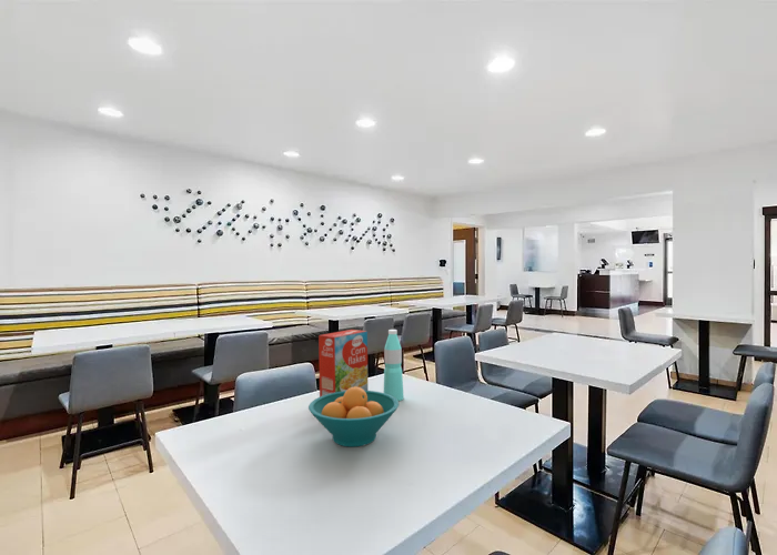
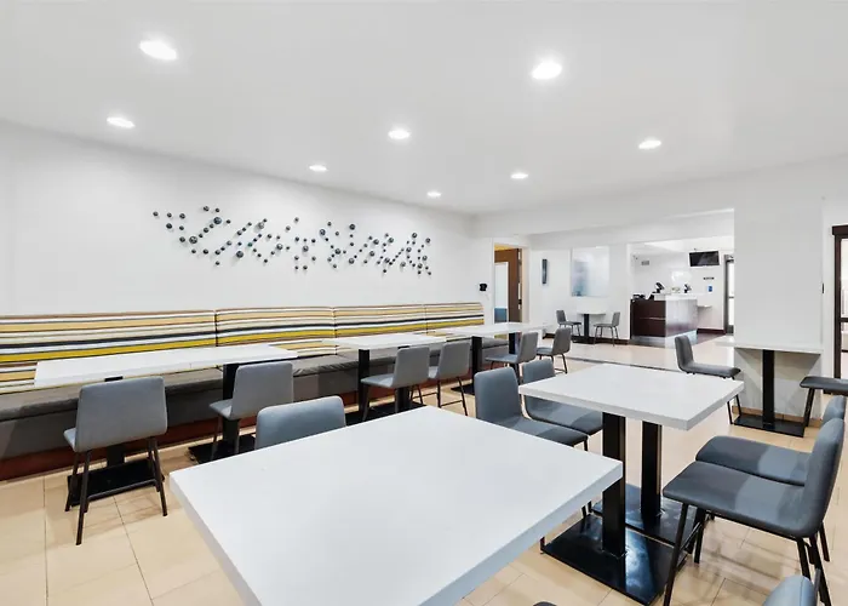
- fruit bowl [307,386,400,448]
- water bottle [383,329,405,402]
- cereal box [317,329,369,397]
